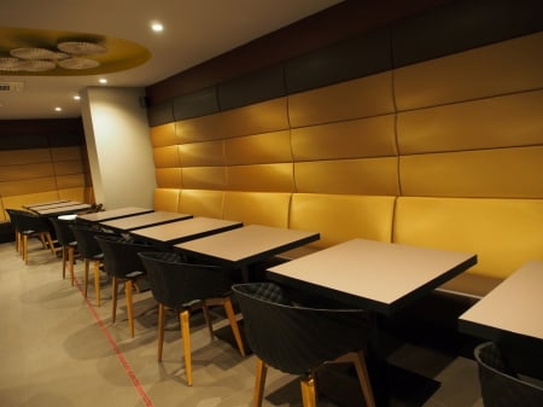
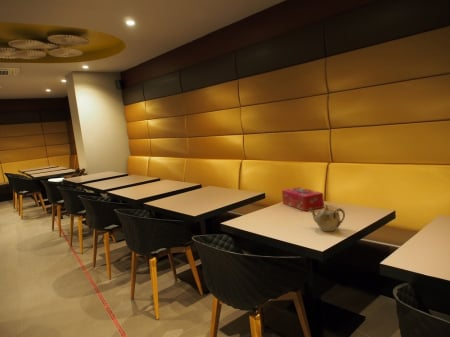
+ teapot [308,204,346,232]
+ tissue box [281,186,325,212]
